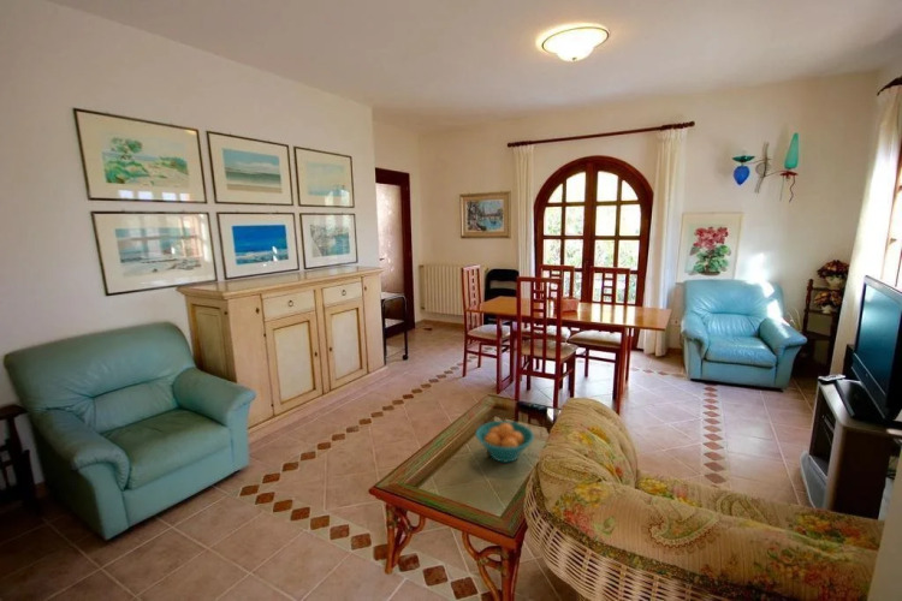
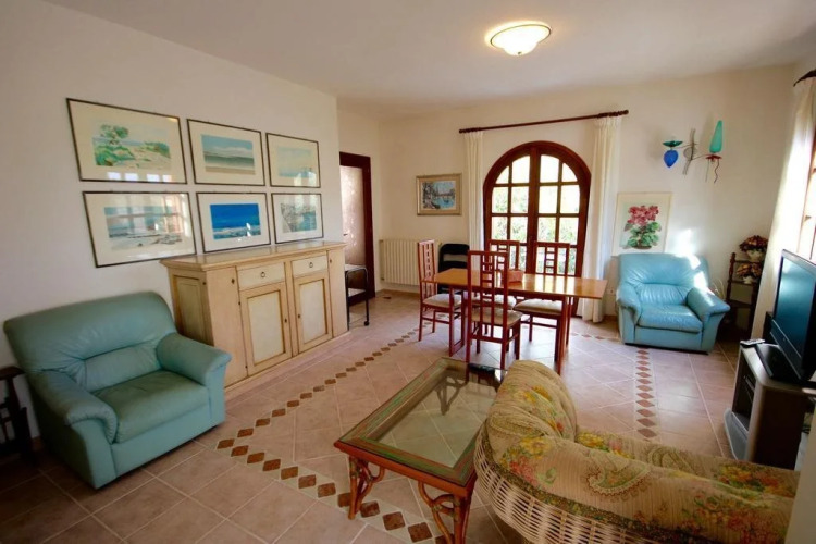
- fruit bowl [474,419,535,464]
